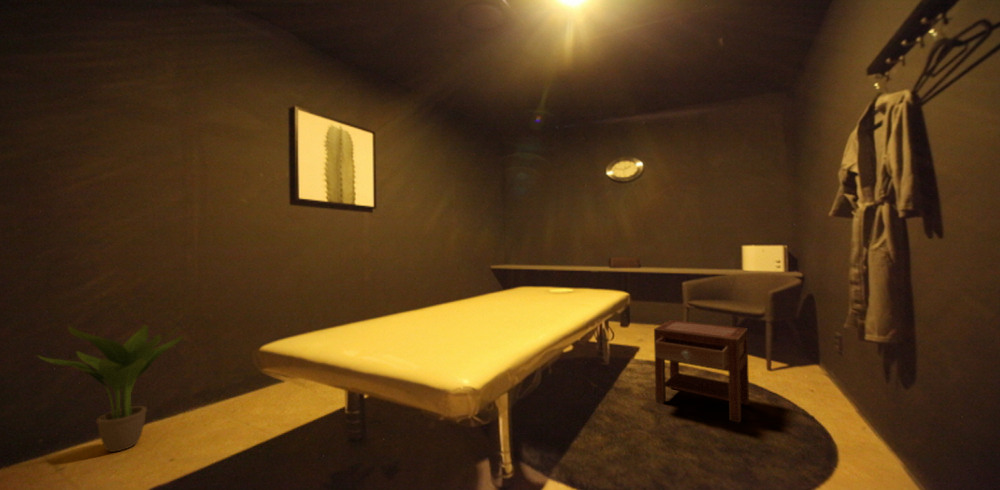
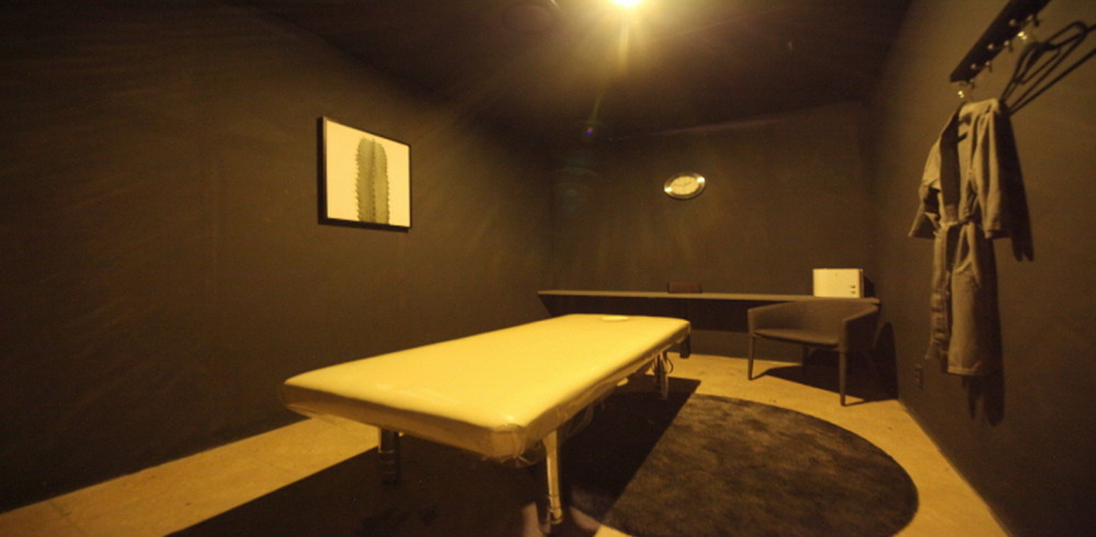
- nightstand [653,319,750,424]
- potted plant [36,324,184,453]
